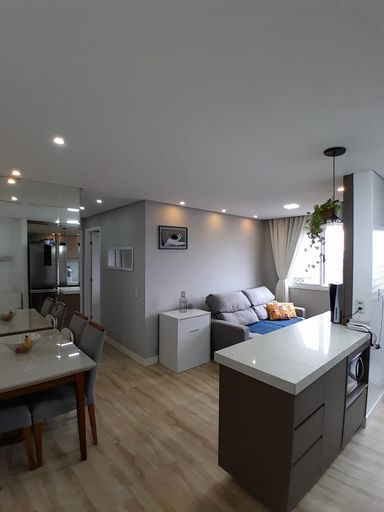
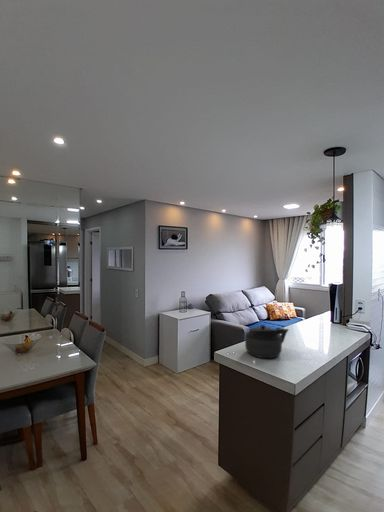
+ kettle [244,324,290,359]
